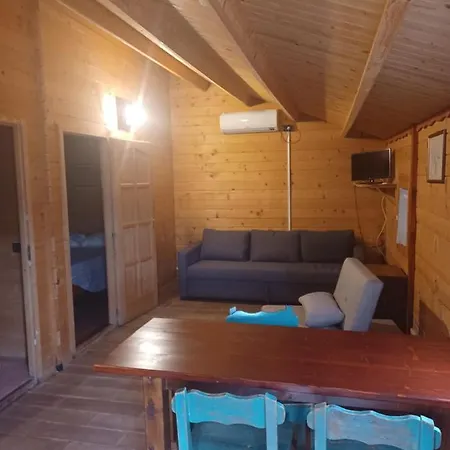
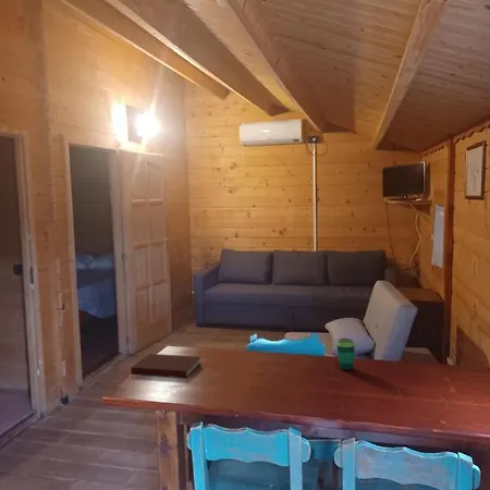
+ notebook [130,353,203,379]
+ cup [335,338,356,371]
